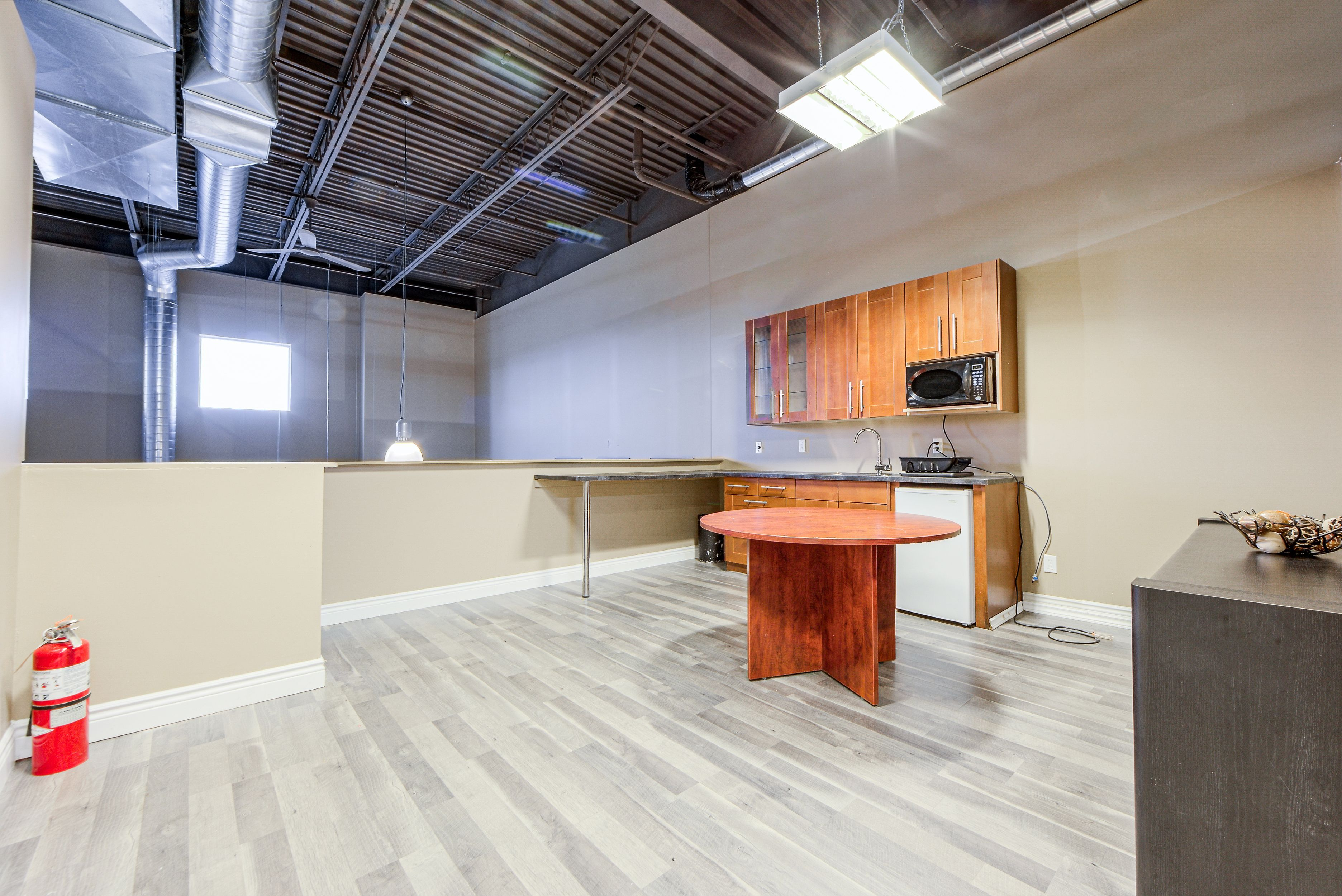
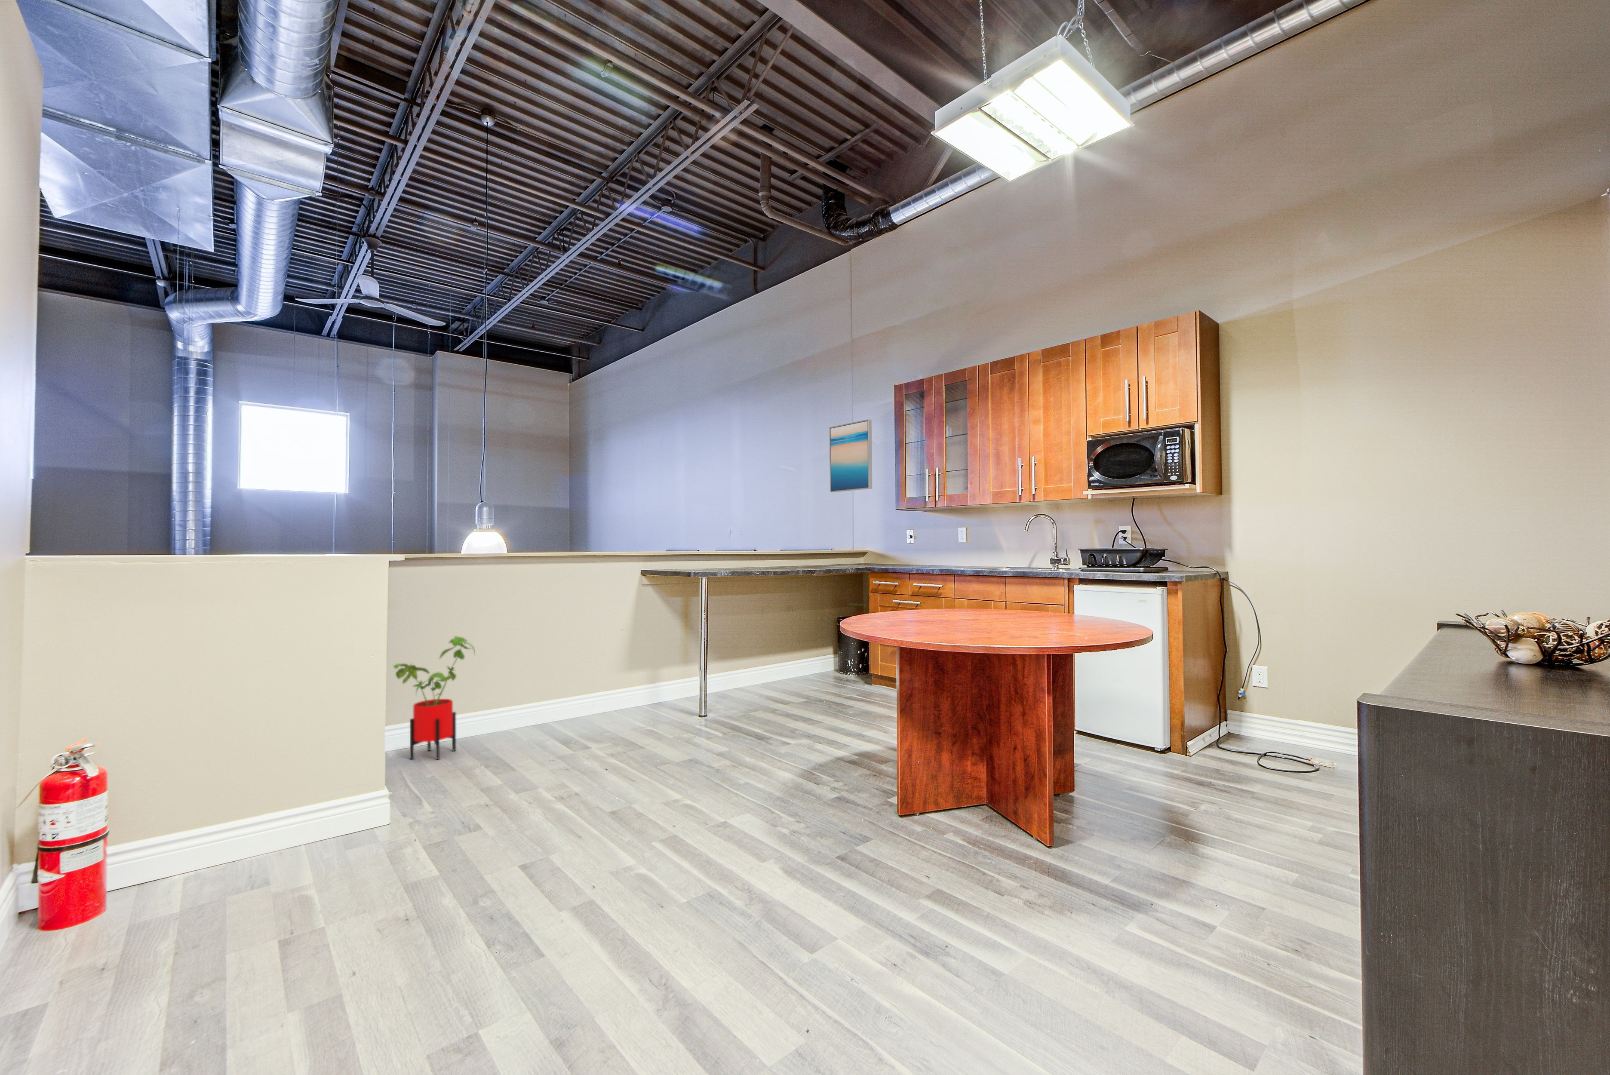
+ house plant [392,636,475,761]
+ wall art [829,419,872,493]
